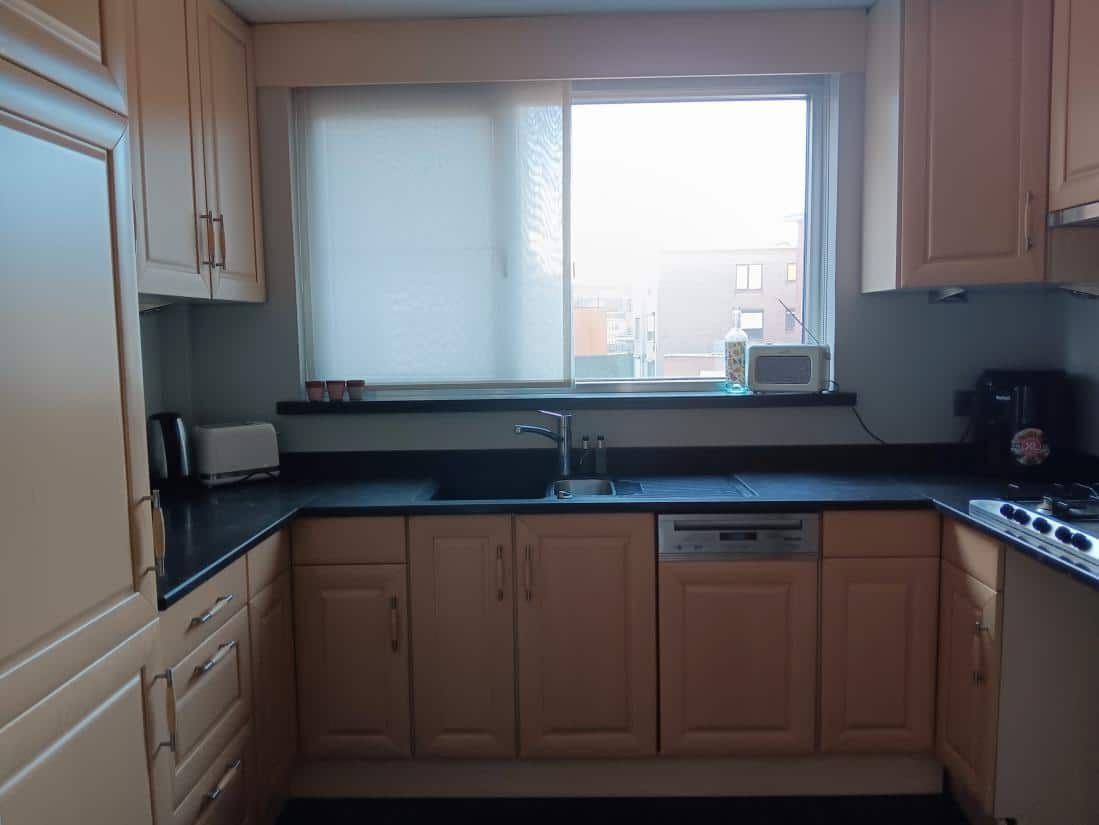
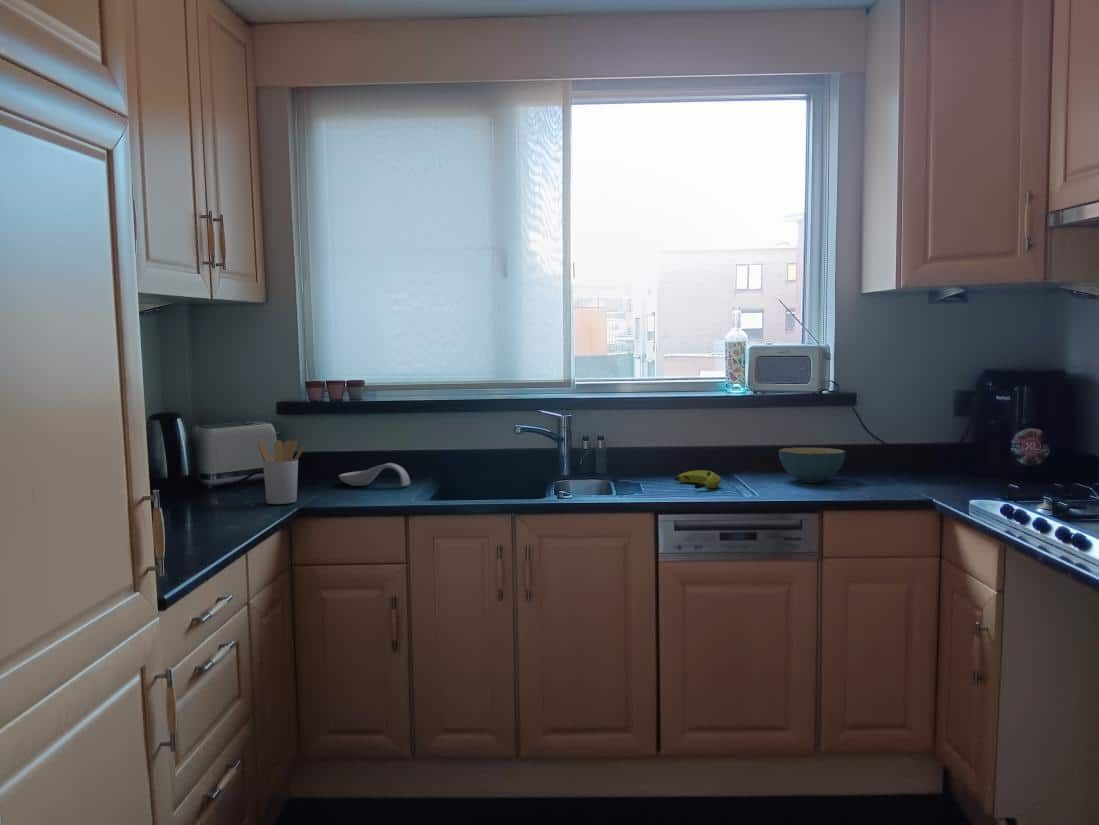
+ utensil holder [257,439,306,505]
+ spoon rest [338,462,411,487]
+ cereal bowl [778,447,847,484]
+ banana [674,469,722,490]
